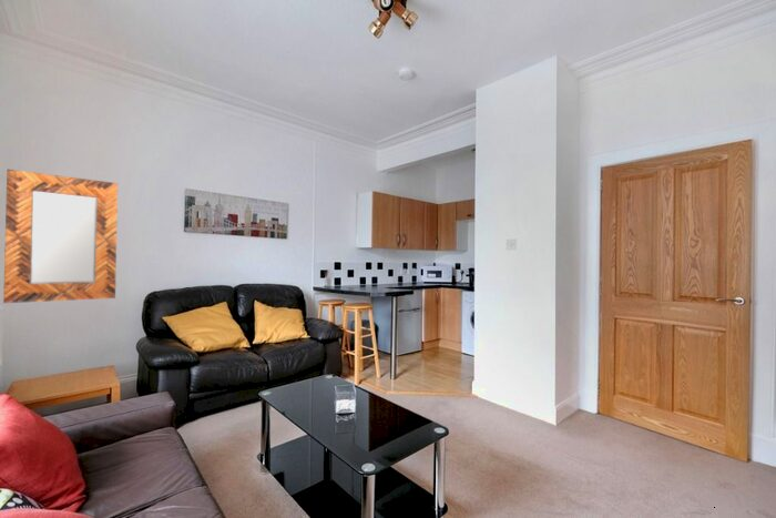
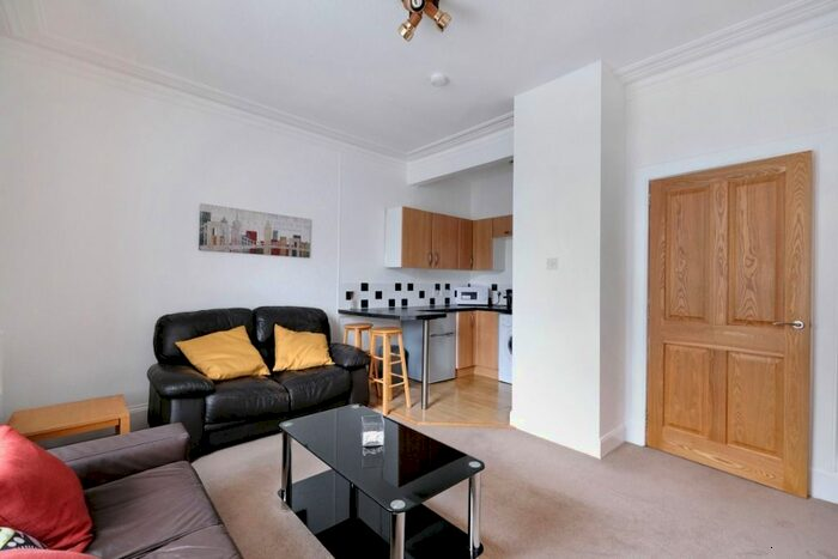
- home mirror [2,169,119,304]
